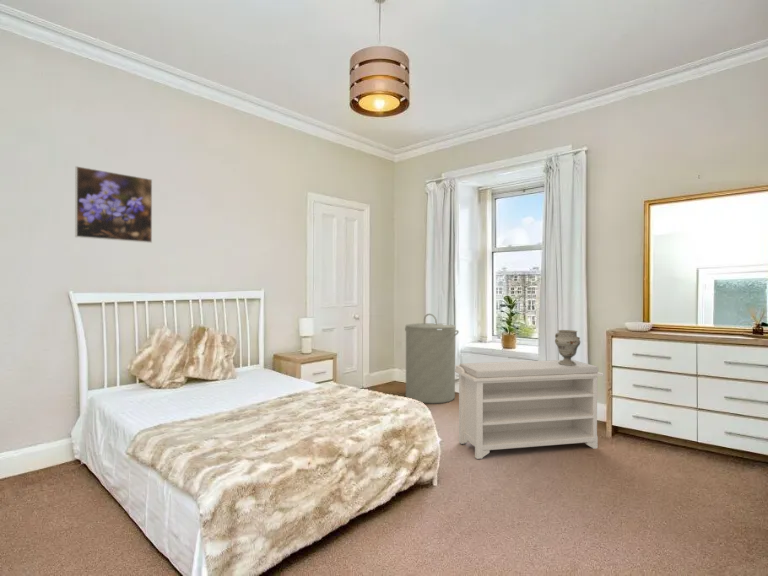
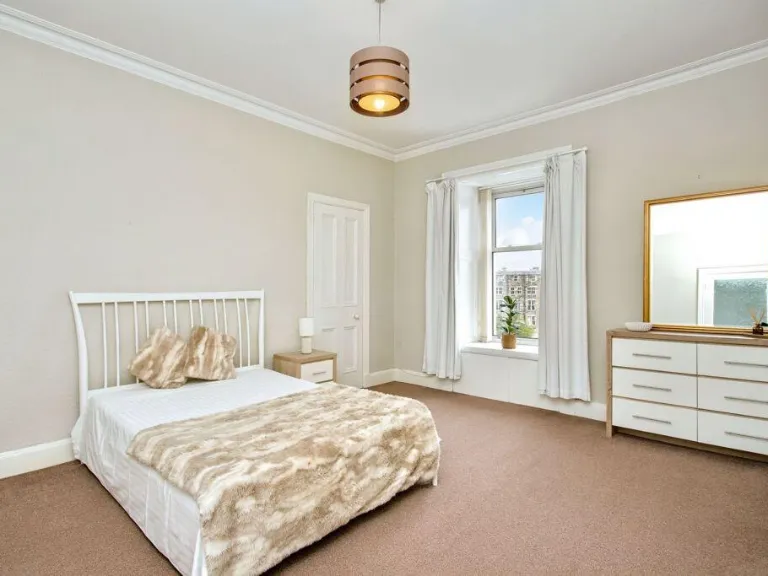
- laundry hamper [404,313,460,405]
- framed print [74,165,153,244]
- decorative vase [554,329,581,365]
- bench [455,359,605,460]
